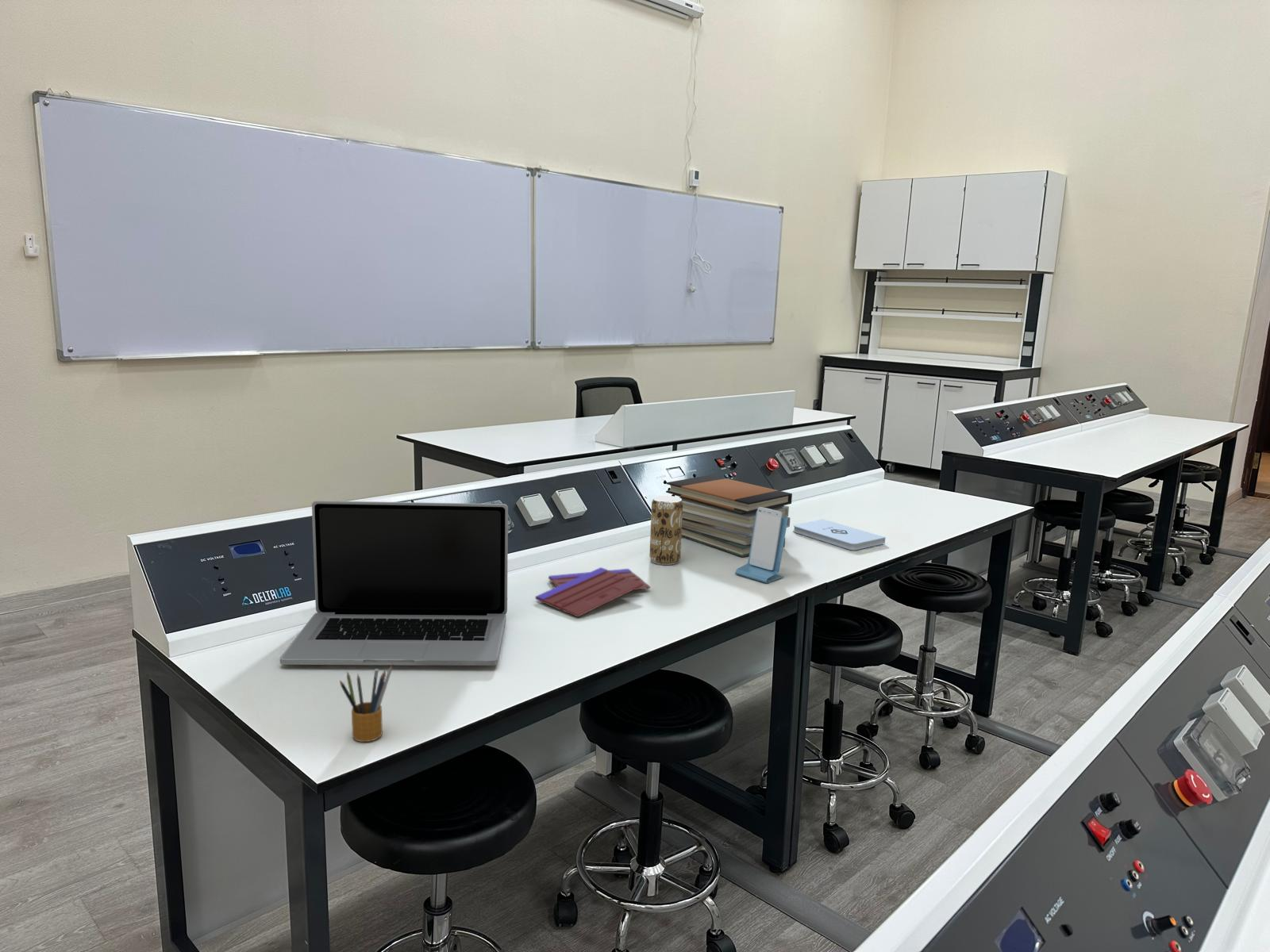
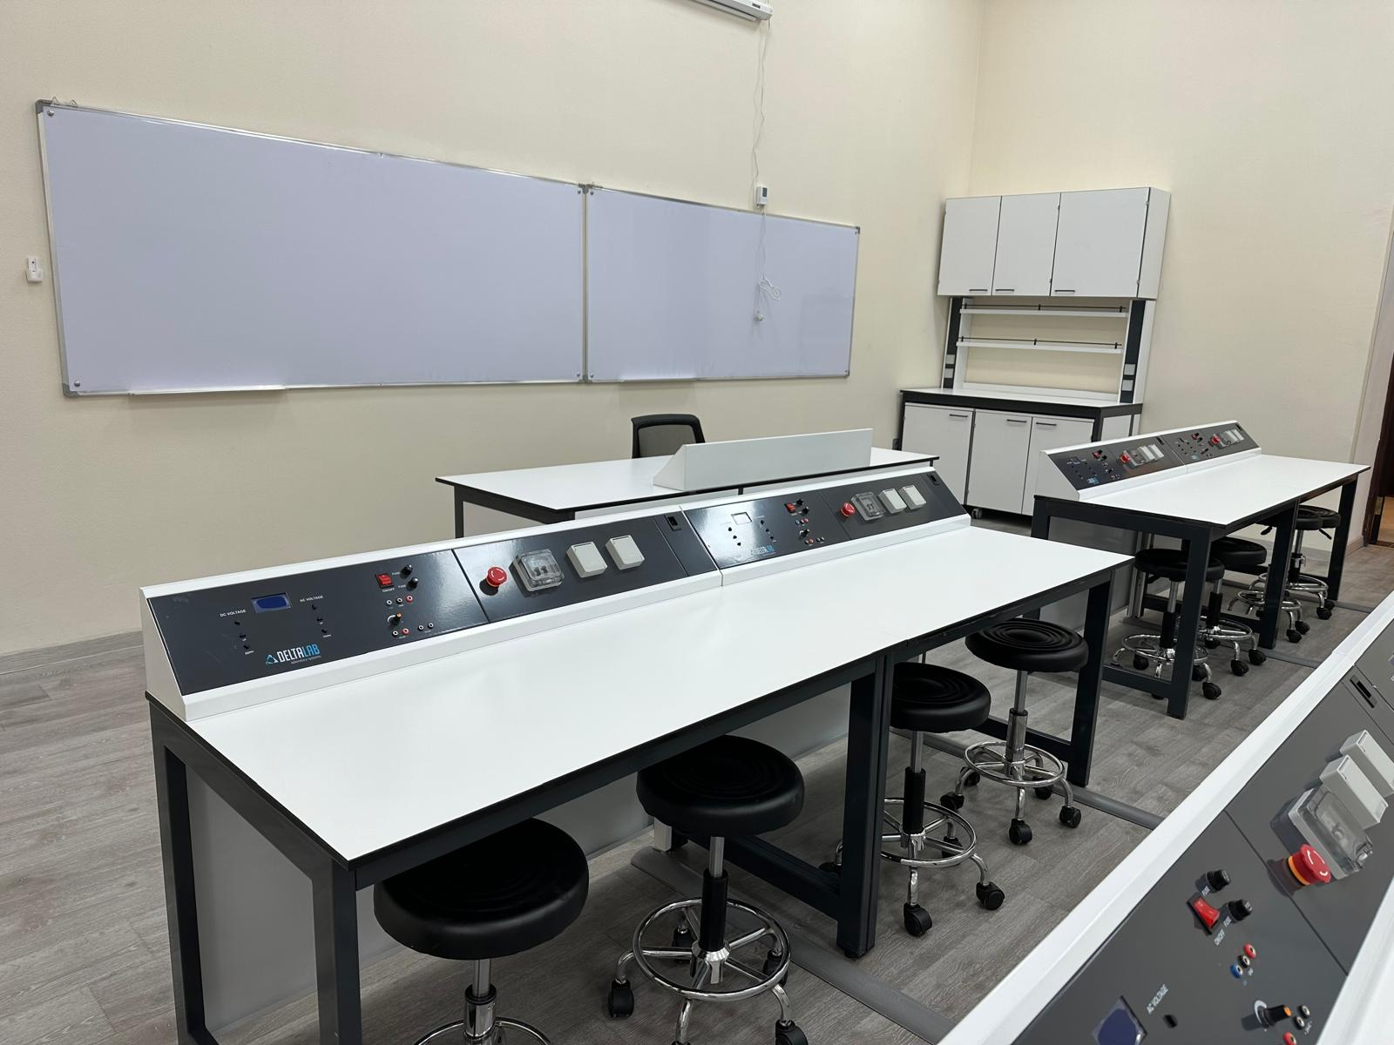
- smartphone [734,507,788,584]
- laptop [279,500,509,666]
- notepad [793,519,887,551]
- book stack [665,474,793,558]
- book [534,566,651,617]
- pencil box [339,665,393,743]
- beverage can [648,495,683,566]
